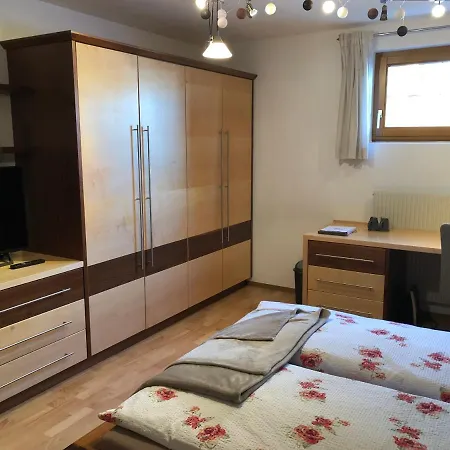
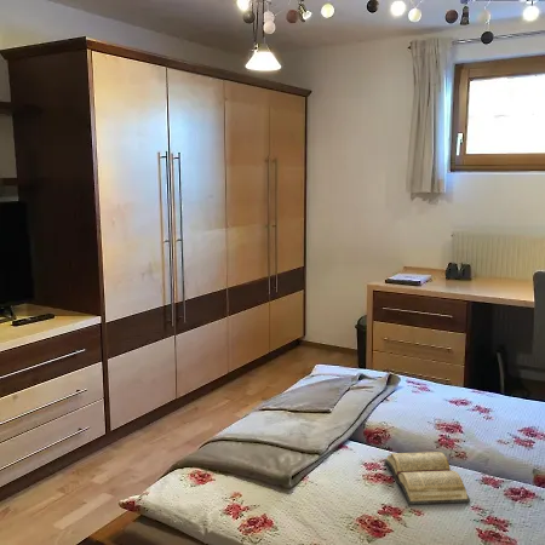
+ diary [384,451,471,506]
